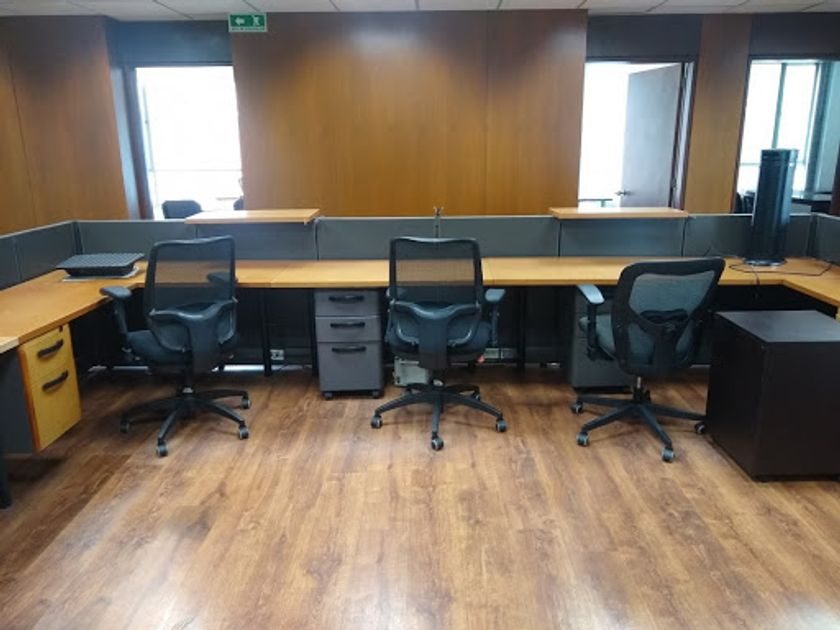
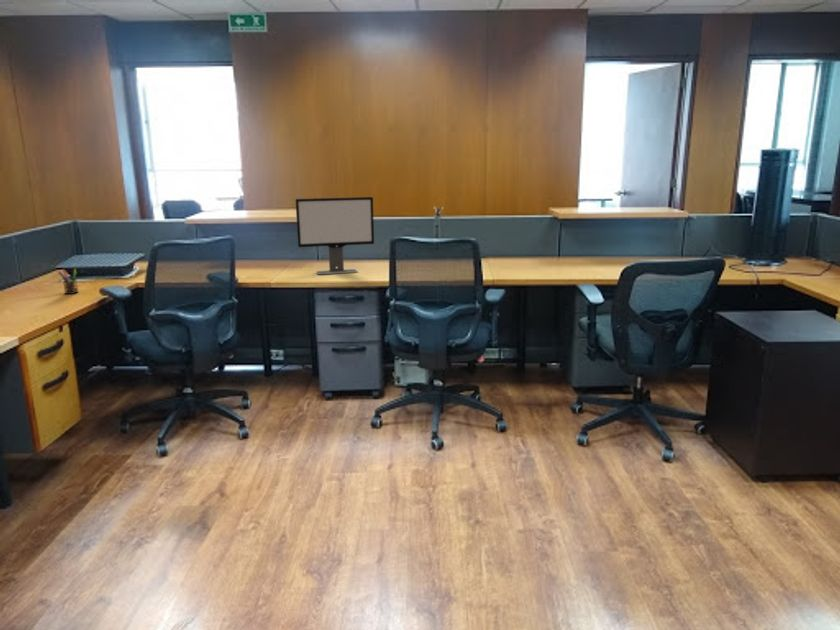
+ pen holder [57,268,79,295]
+ computer monitor [295,196,375,275]
